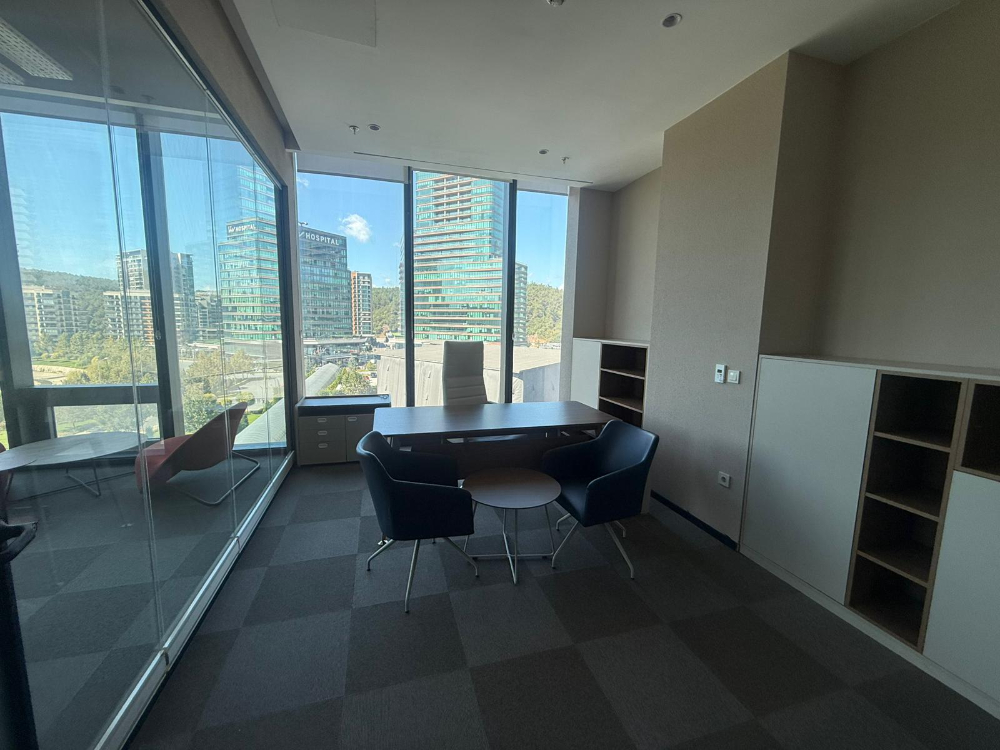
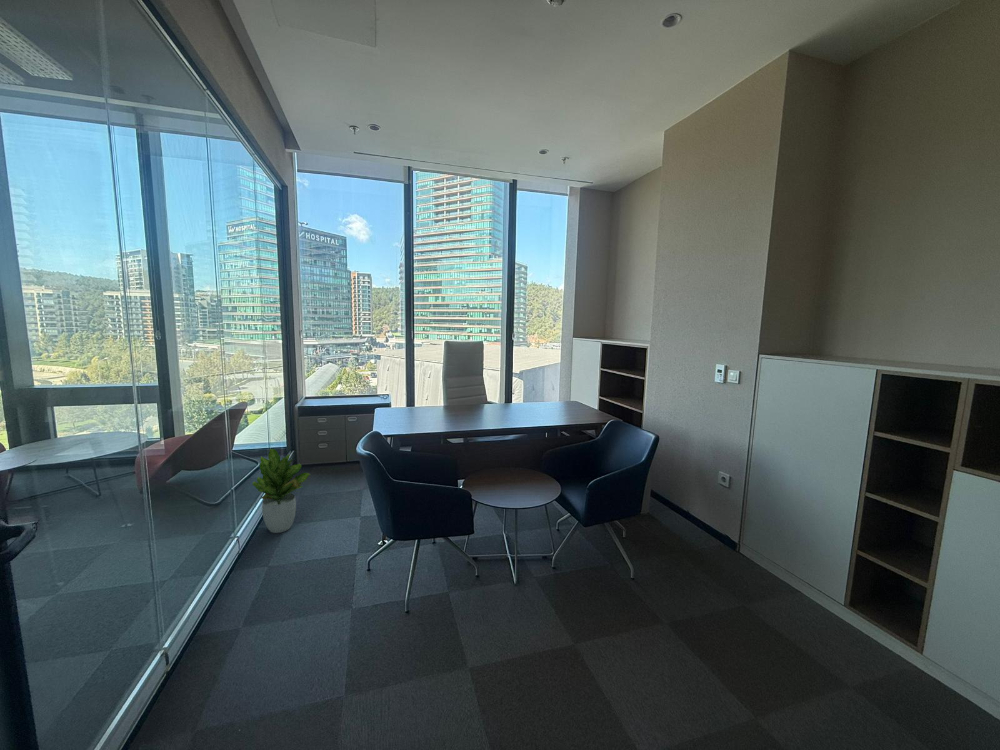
+ potted plant [252,448,311,534]
